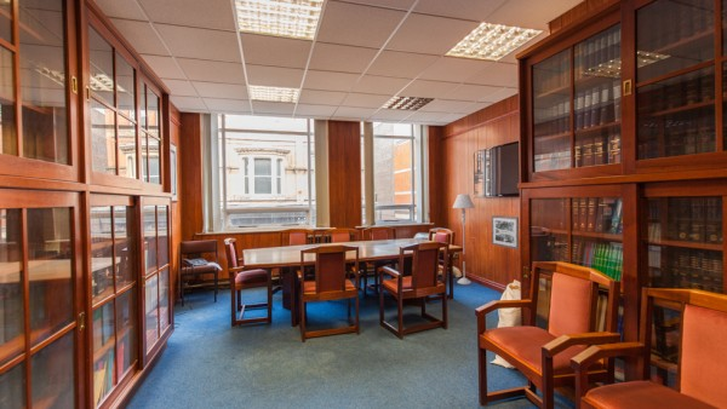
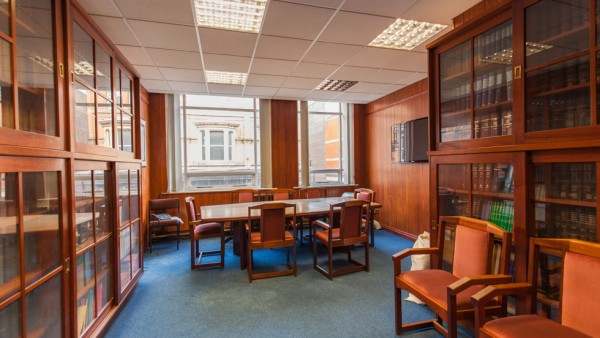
- floor lamp [451,194,476,286]
- wall art [491,214,520,250]
